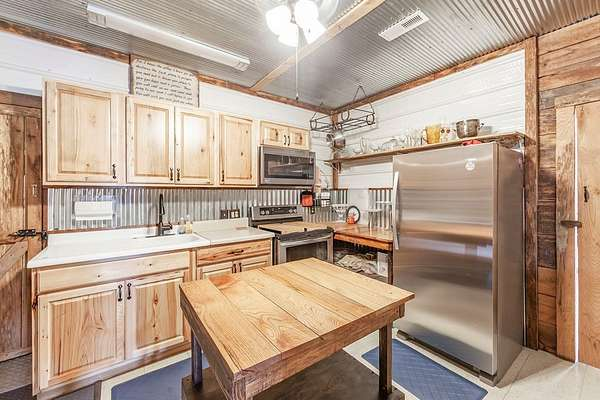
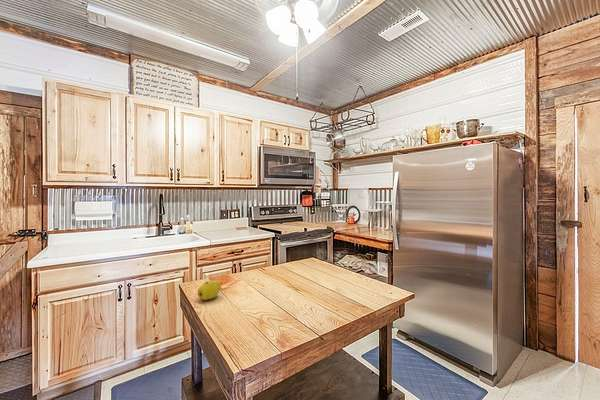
+ fruit [197,279,222,301]
